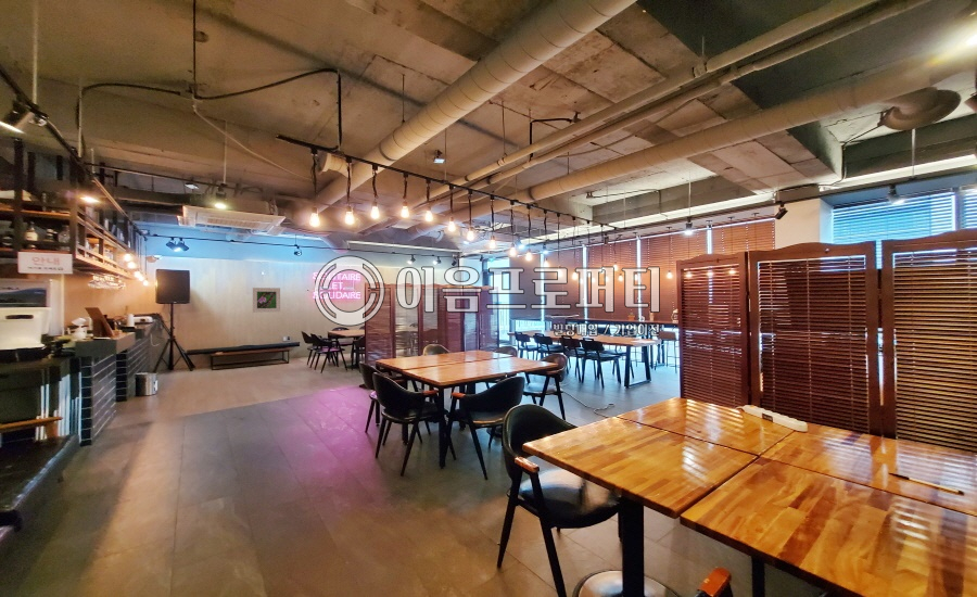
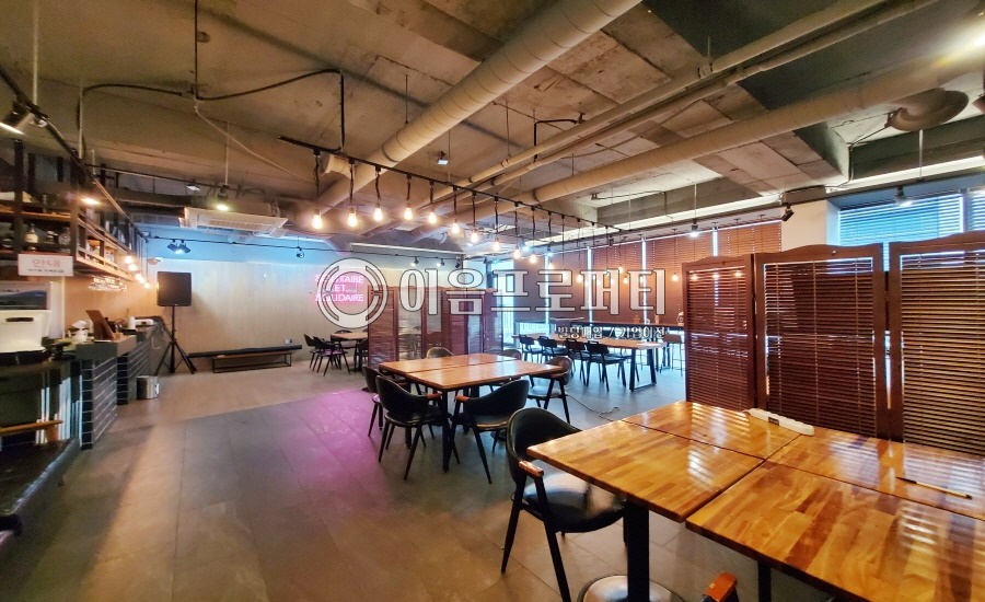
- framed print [252,287,281,314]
